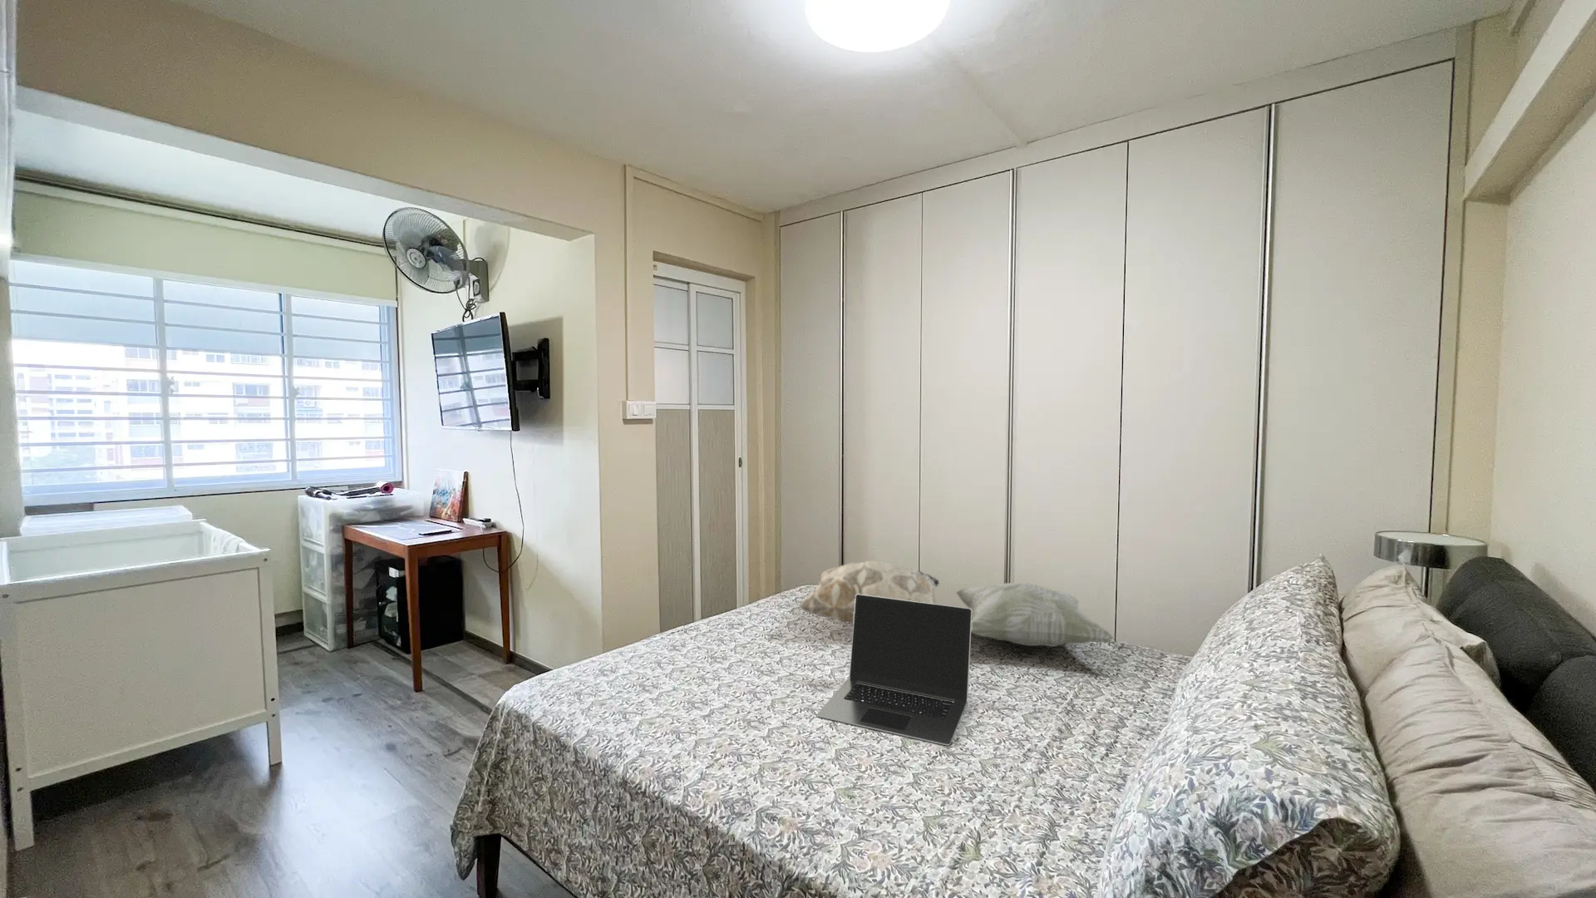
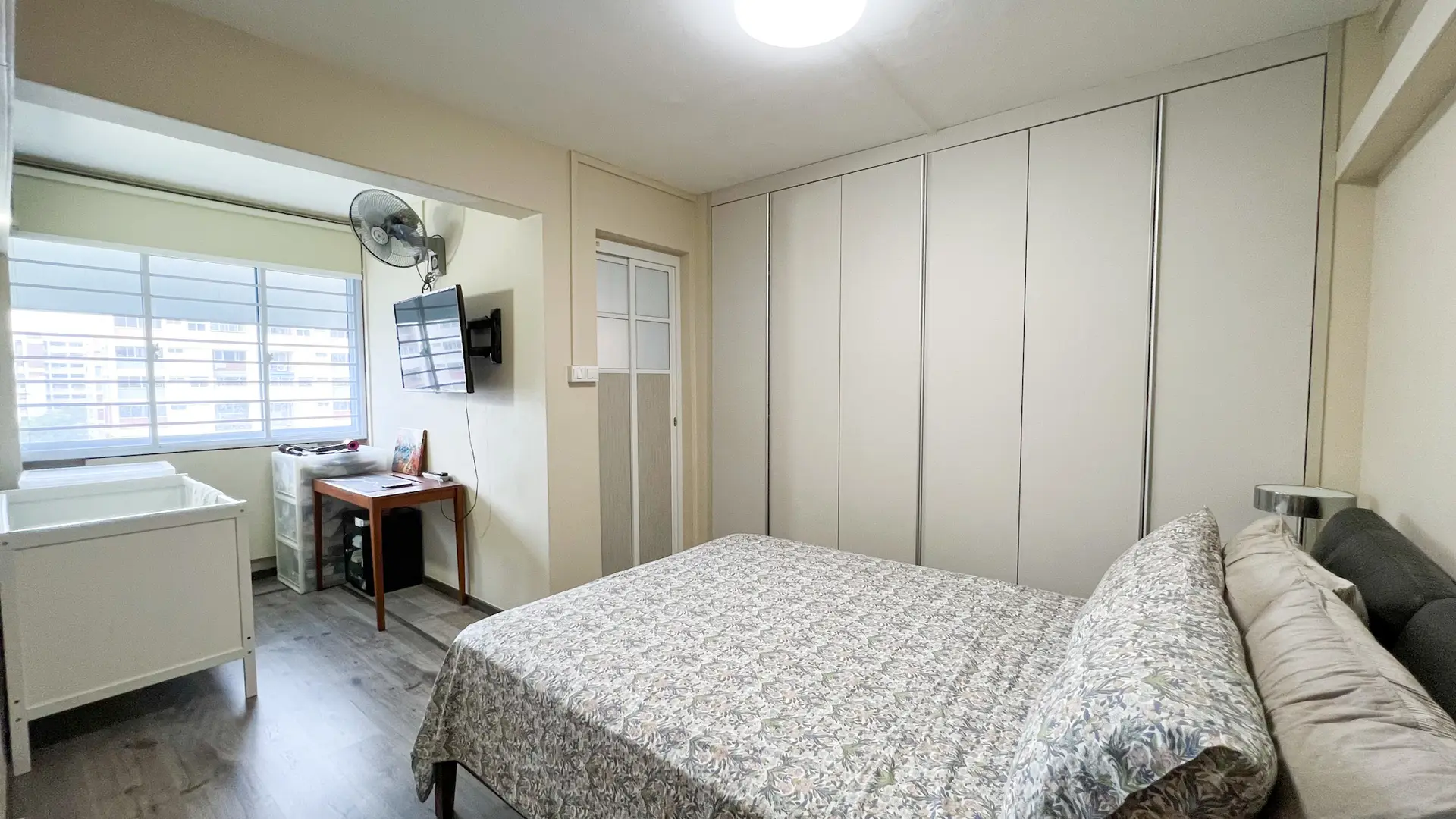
- decorative pillow [955,582,1115,648]
- decorative pillow [799,559,941,625]
- laptop [817,593,972,747]
